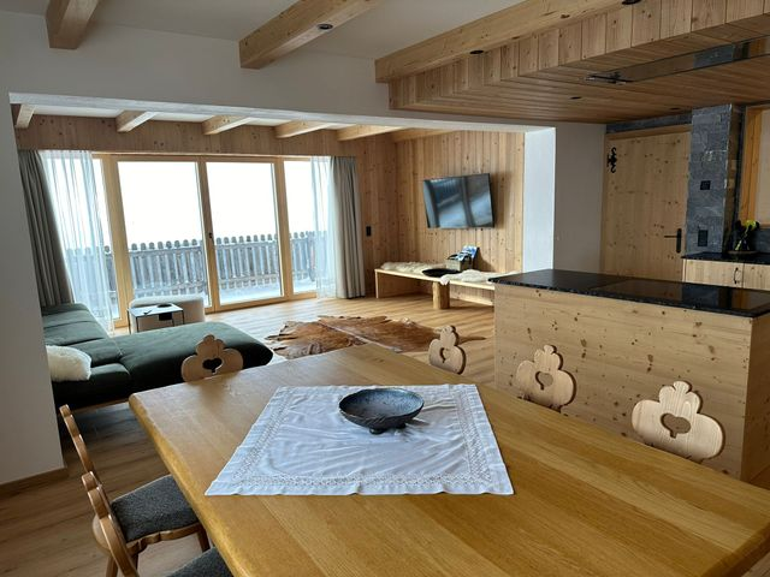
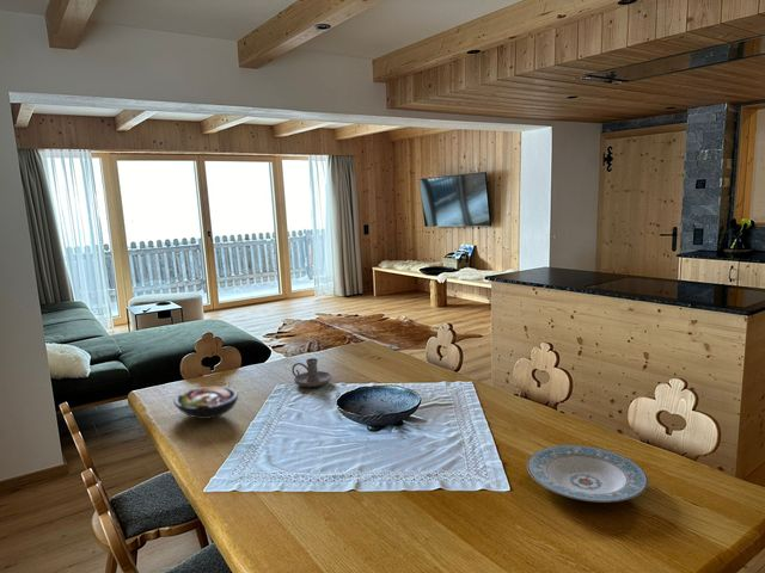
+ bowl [172,386,239,420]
+ candle holder [290,357,332,388]
+ plate [526,444,649,504]
